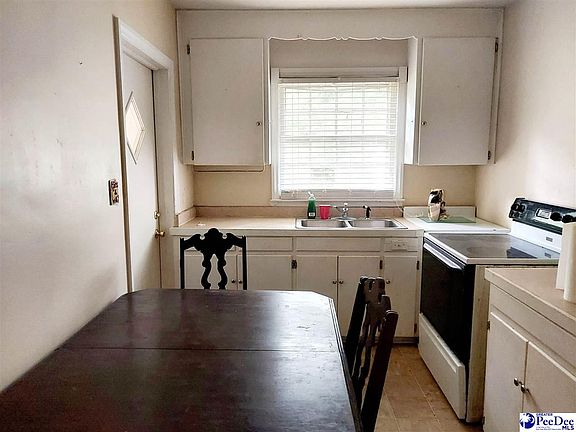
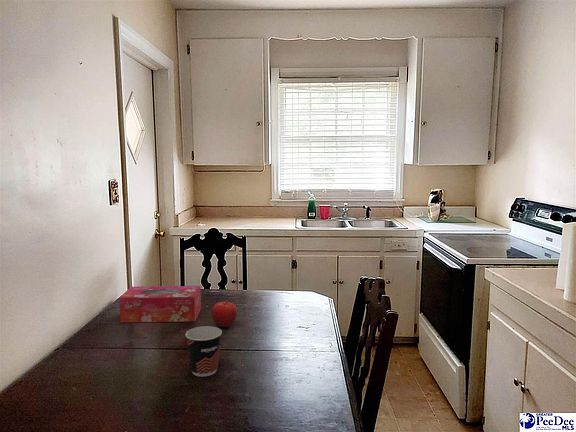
+ cup [184,325,223,378]
+ tissue box [118,285,202,323]
+ fruit [211,300,238,328]
